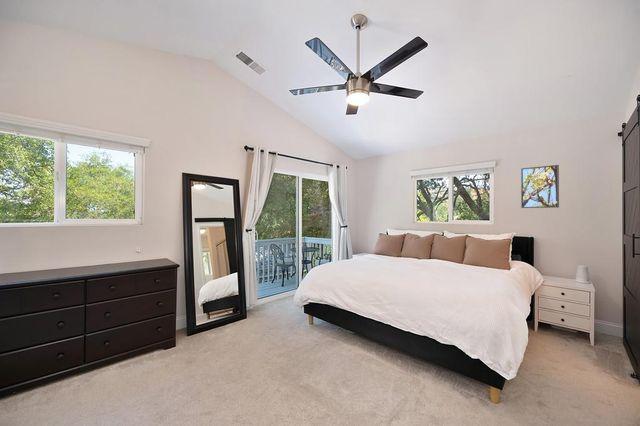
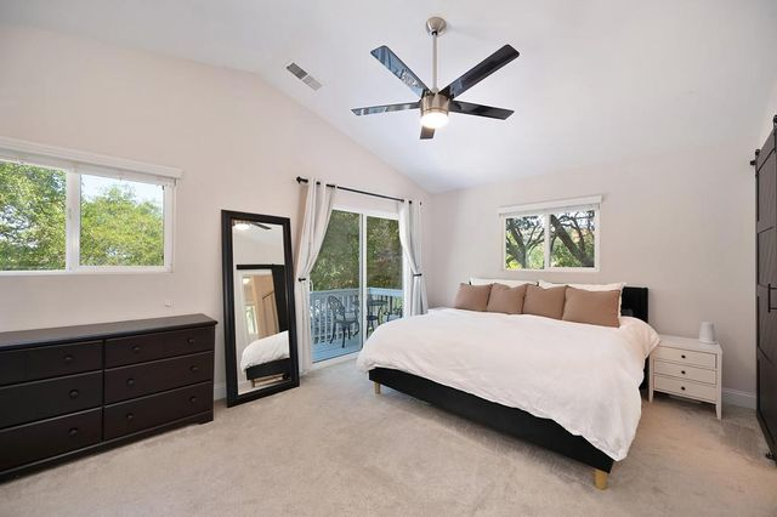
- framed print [520,164,560,209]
